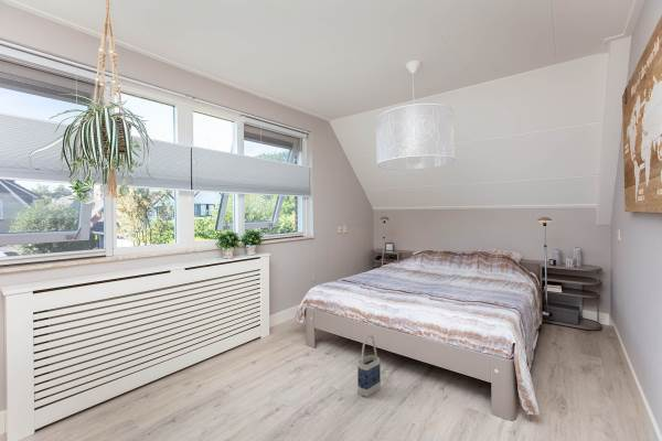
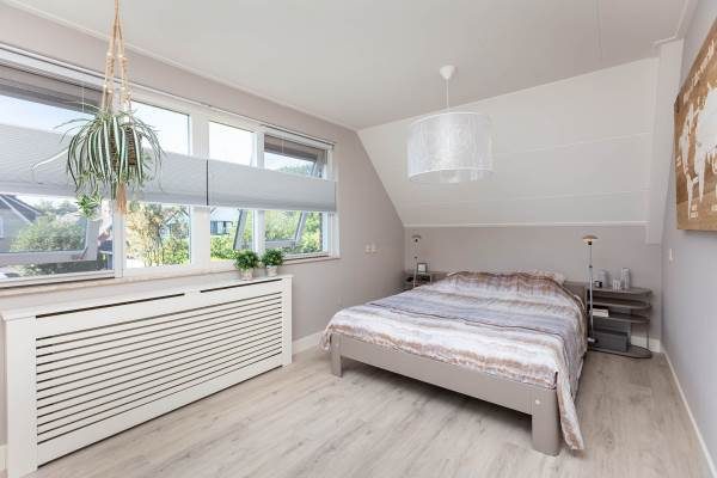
- bag [356,334,382,398]
